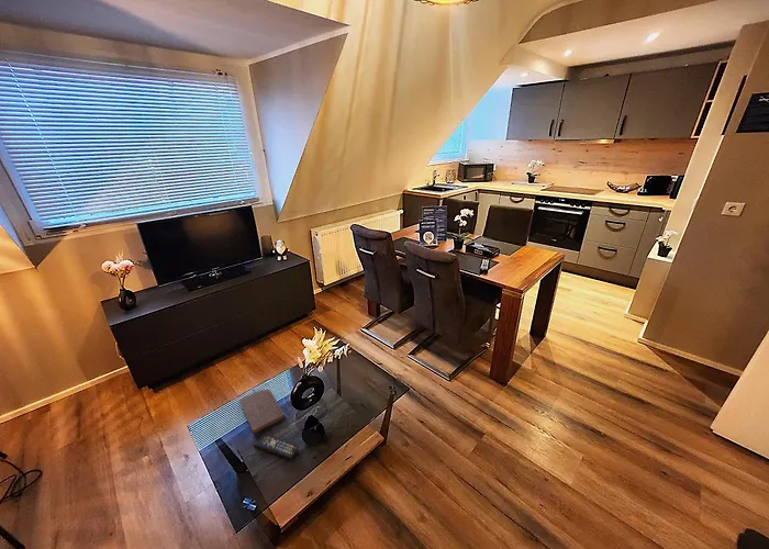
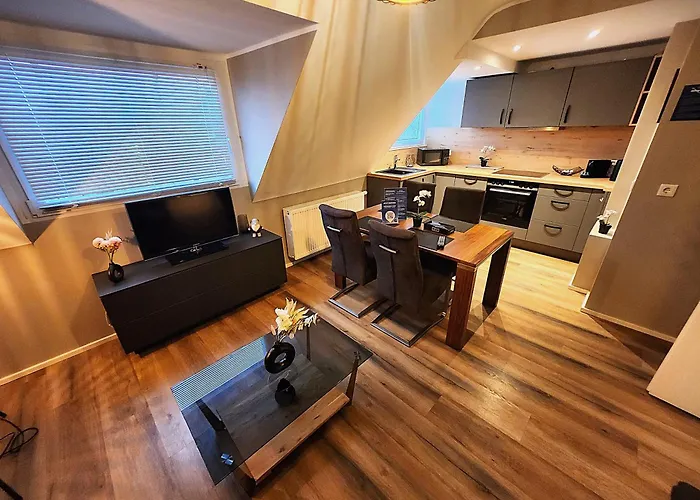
- book [238,389,286,435]
- remote control [253,433,299,459]
